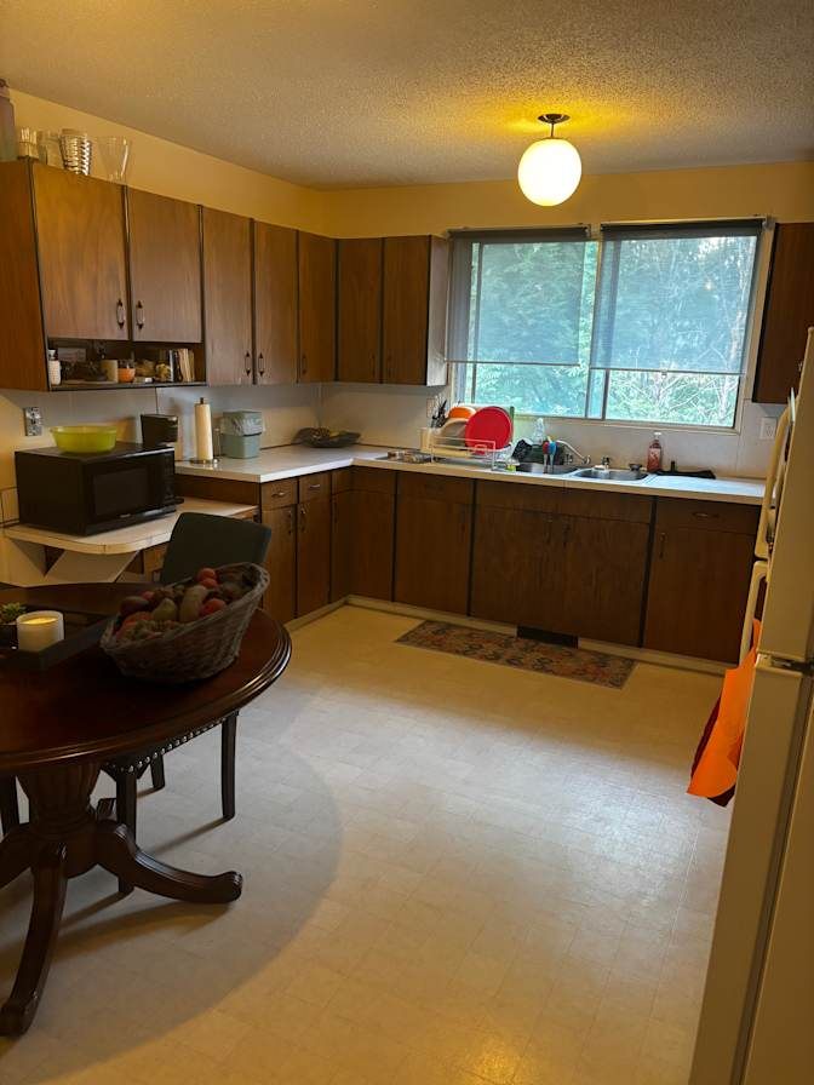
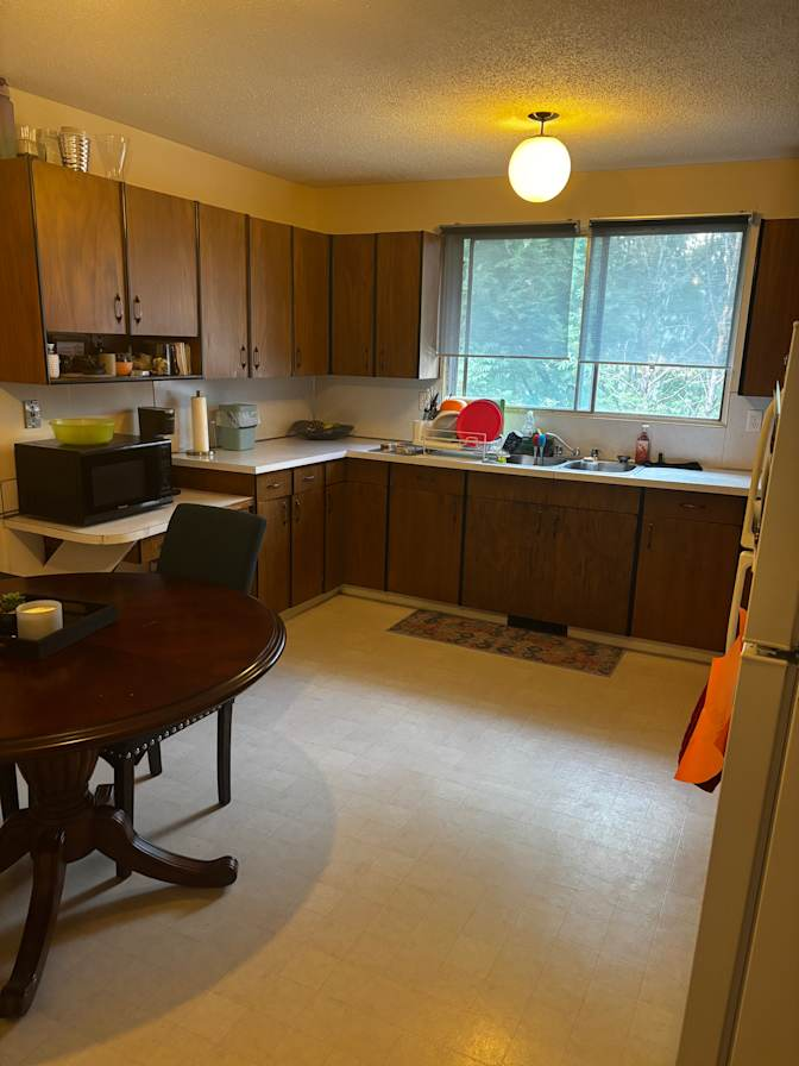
- fruit basket [98,562,271,688]
